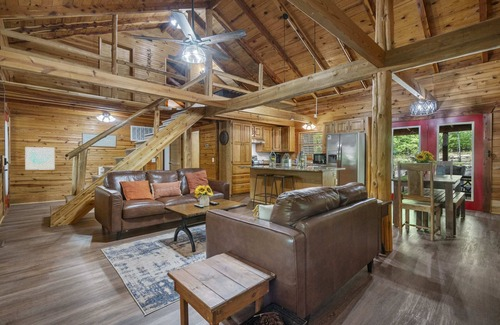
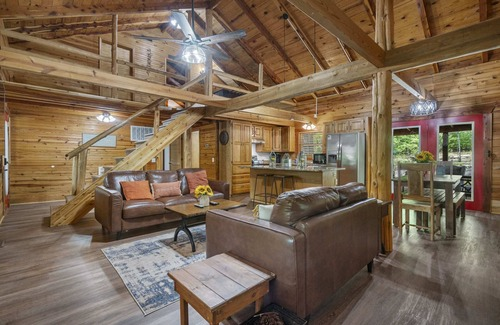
- wall art [24,146,56,171]
